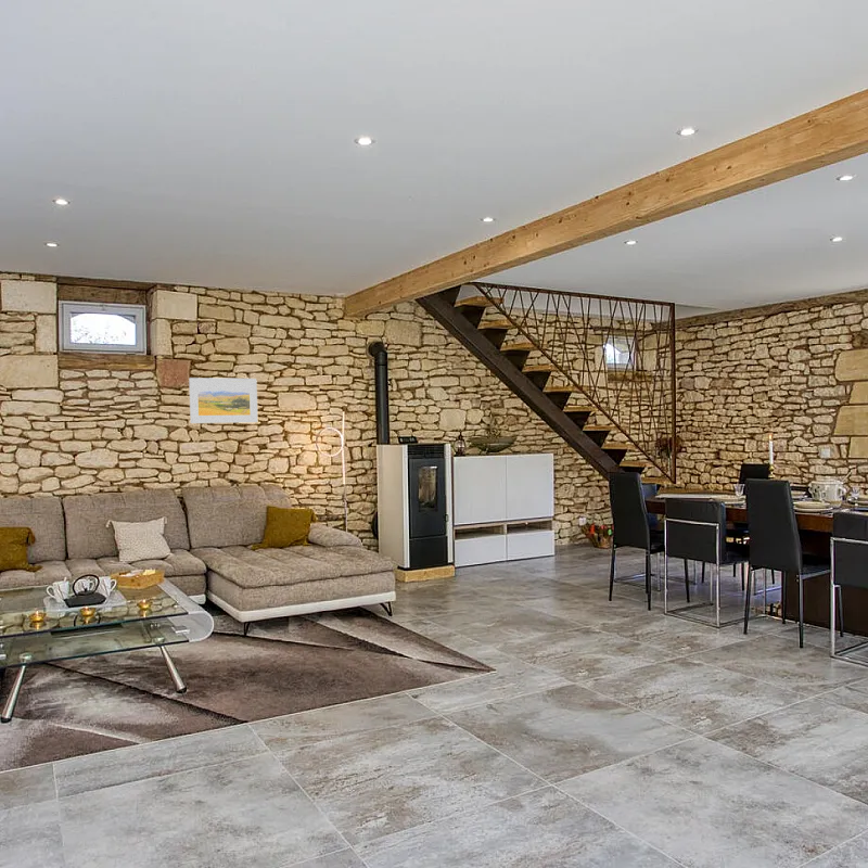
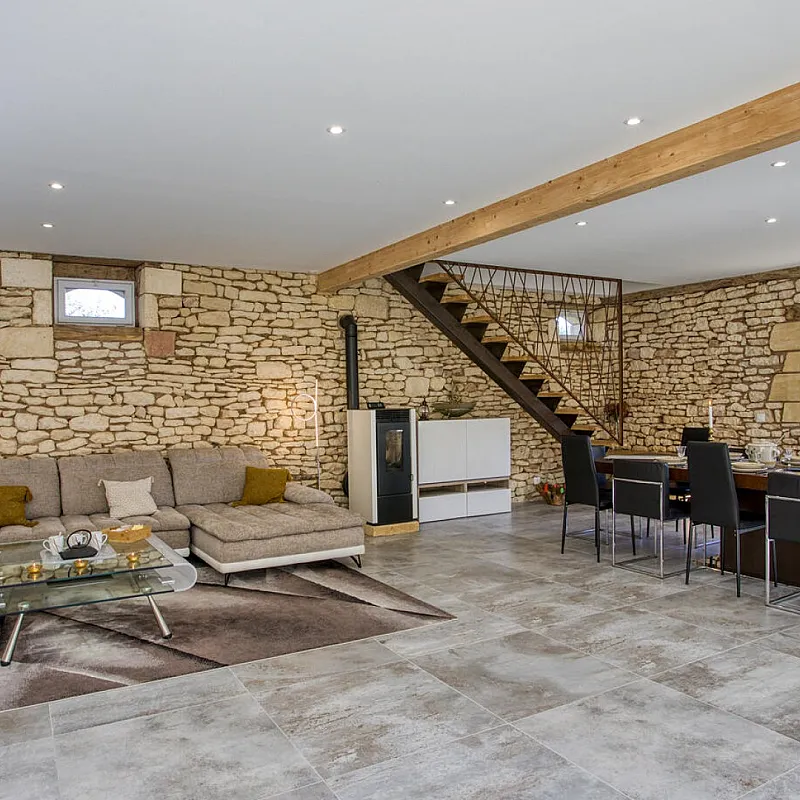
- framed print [189,376,258,424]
